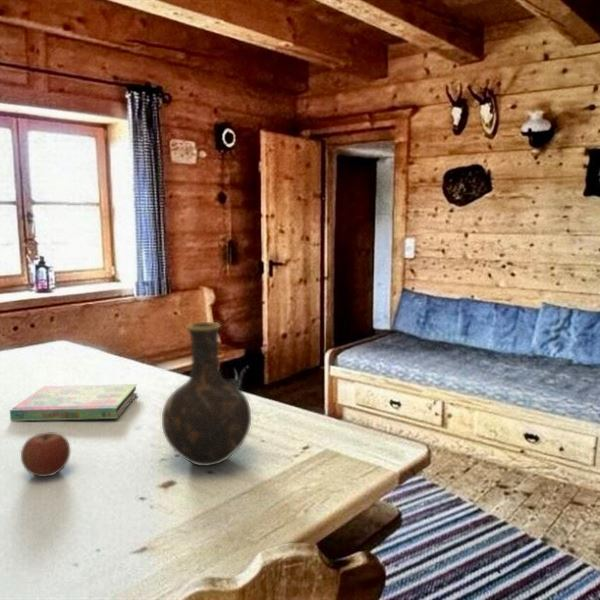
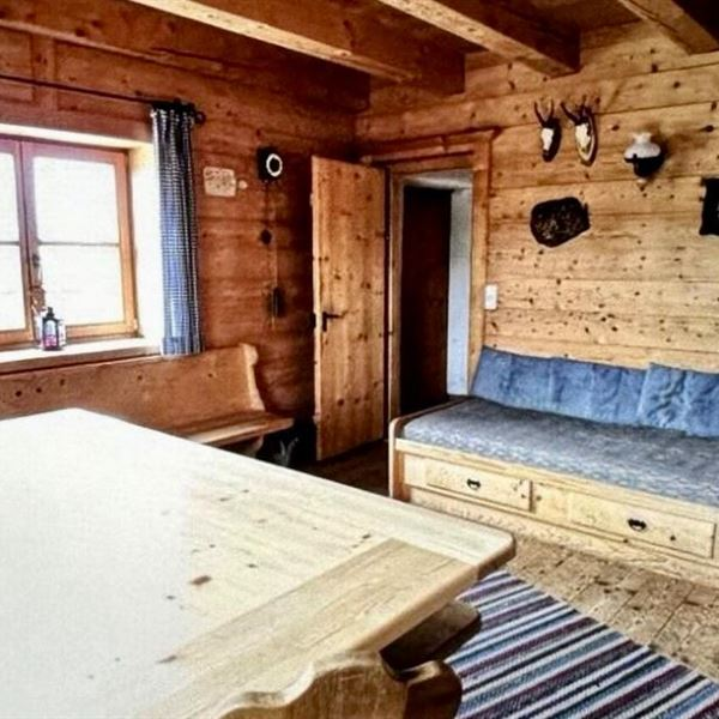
- vase [161,321,252,467]
- book [9,383,138,422]
- apple [20,431,71,478]
